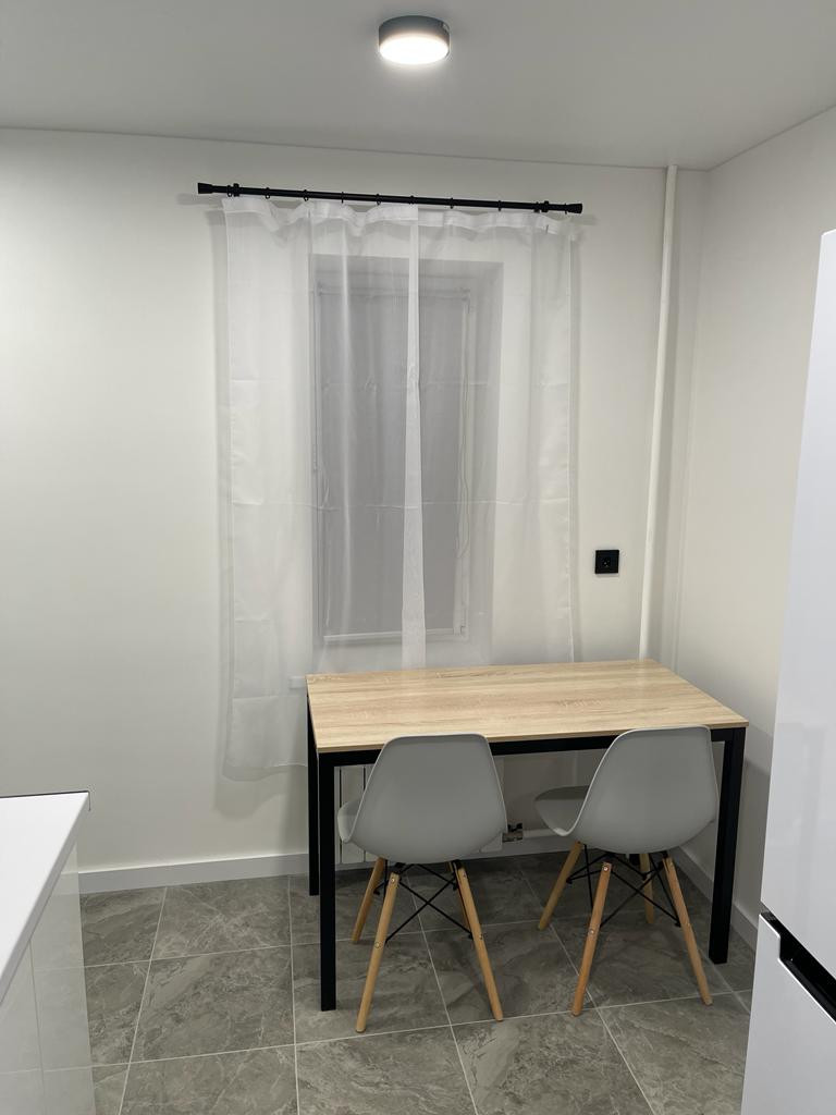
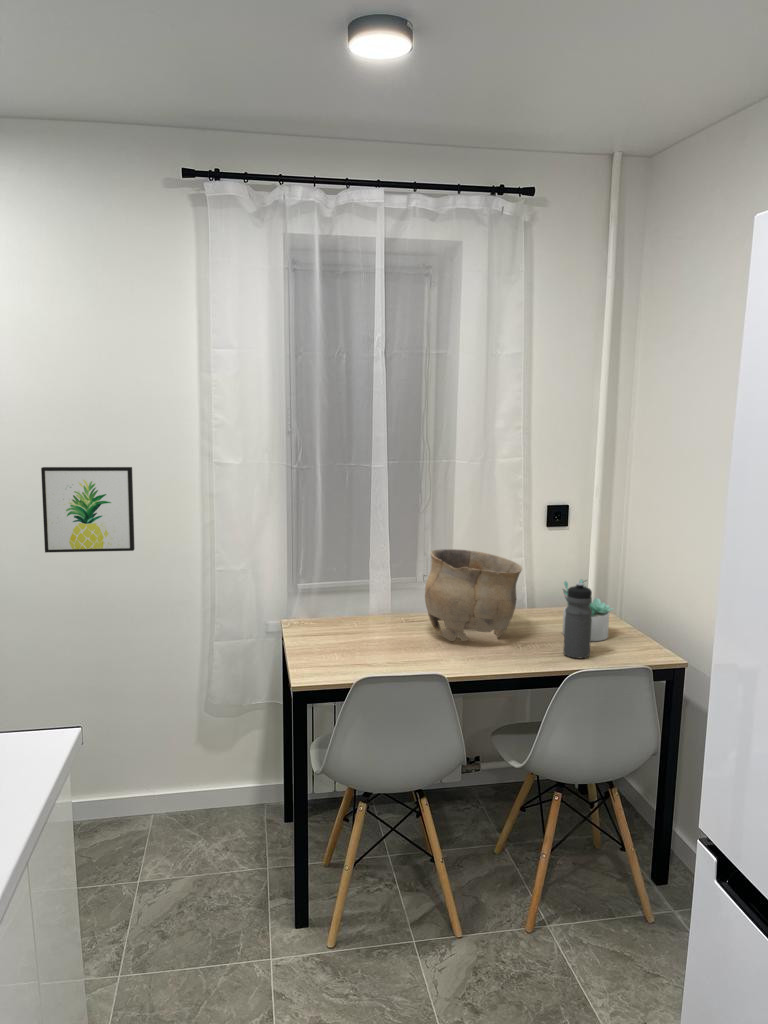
+ water bottle [562,582,593,659]
+ succulent plant [561,578,616,642]
+ bowl [424,548,523,642]
+ wall art [40,466,135,554]
